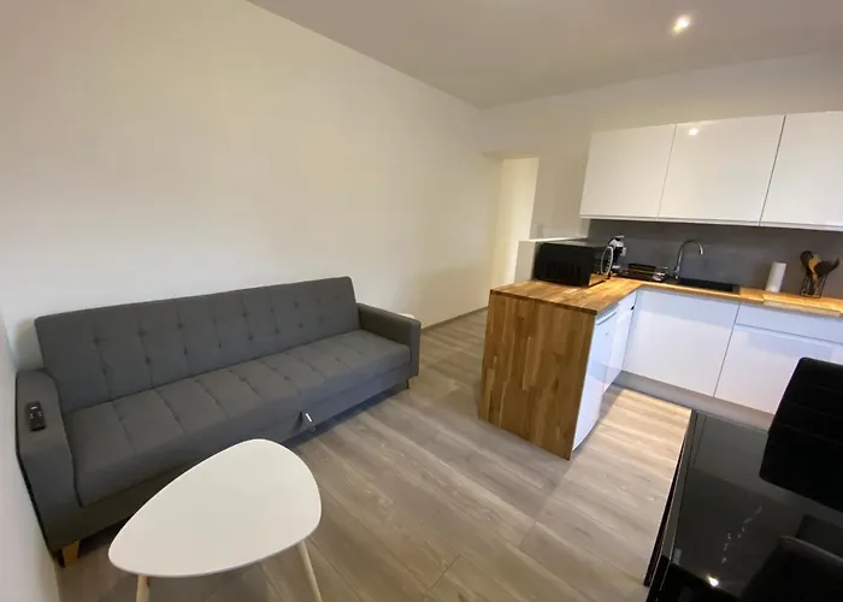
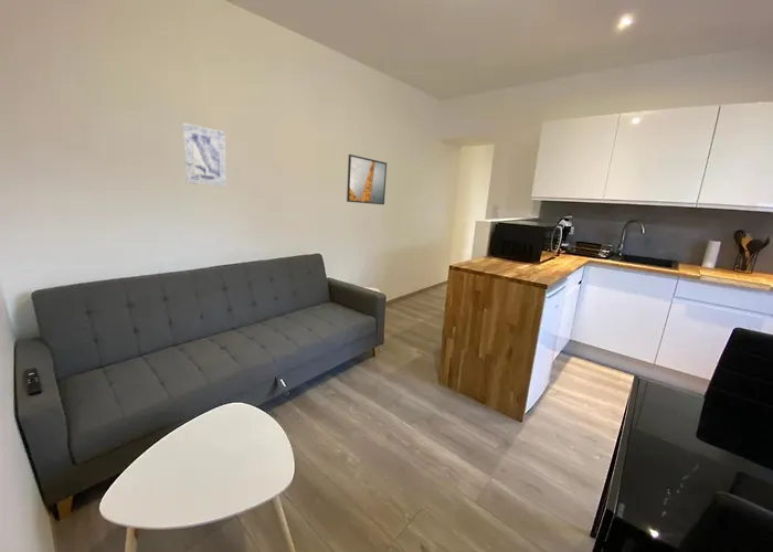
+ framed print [346,153,388,205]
+ wall art [181,121,227,188]
